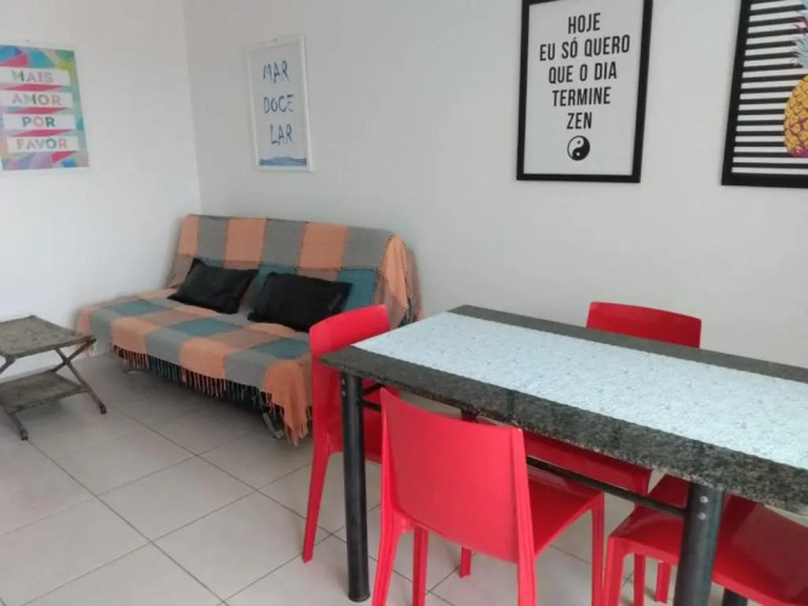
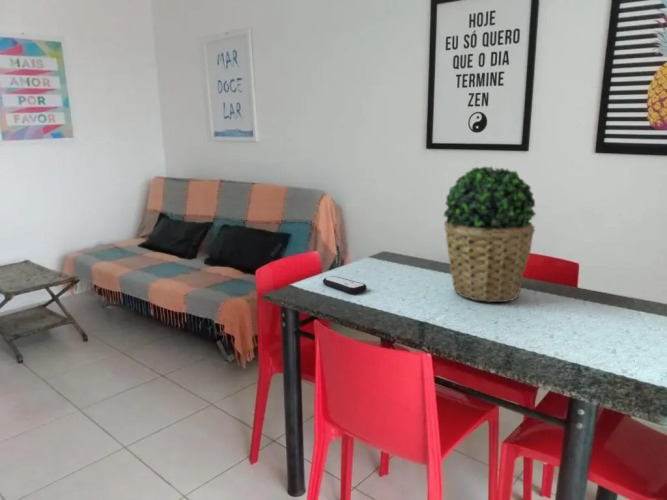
+ potted plant [443,165,537,303]
+ remote control [322,275,368,294]
